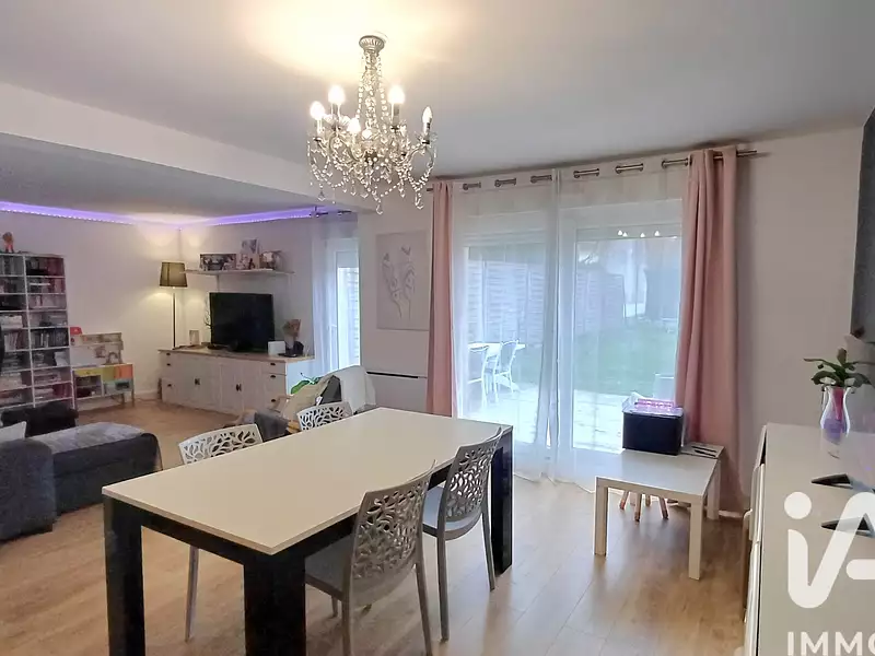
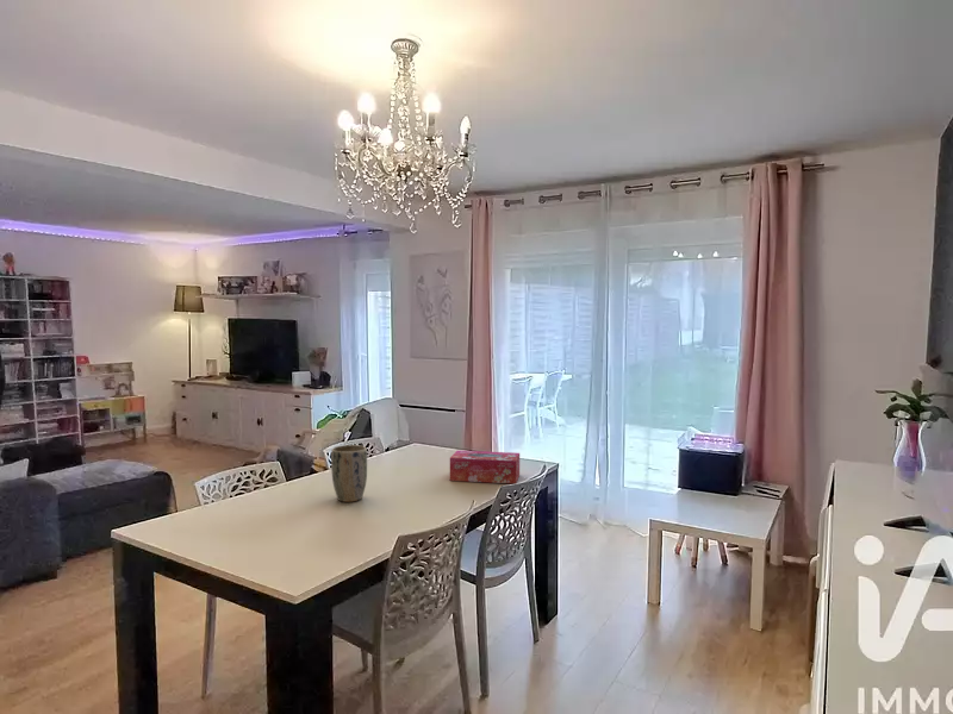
+ plant pot [330,444,368,503]
+ tissue box [449,450,521,484]
